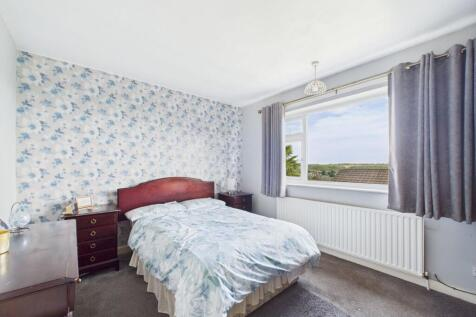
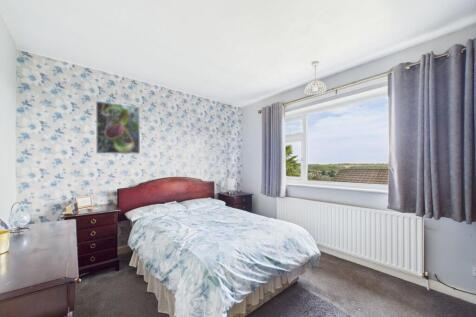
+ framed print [95,100,141,155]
